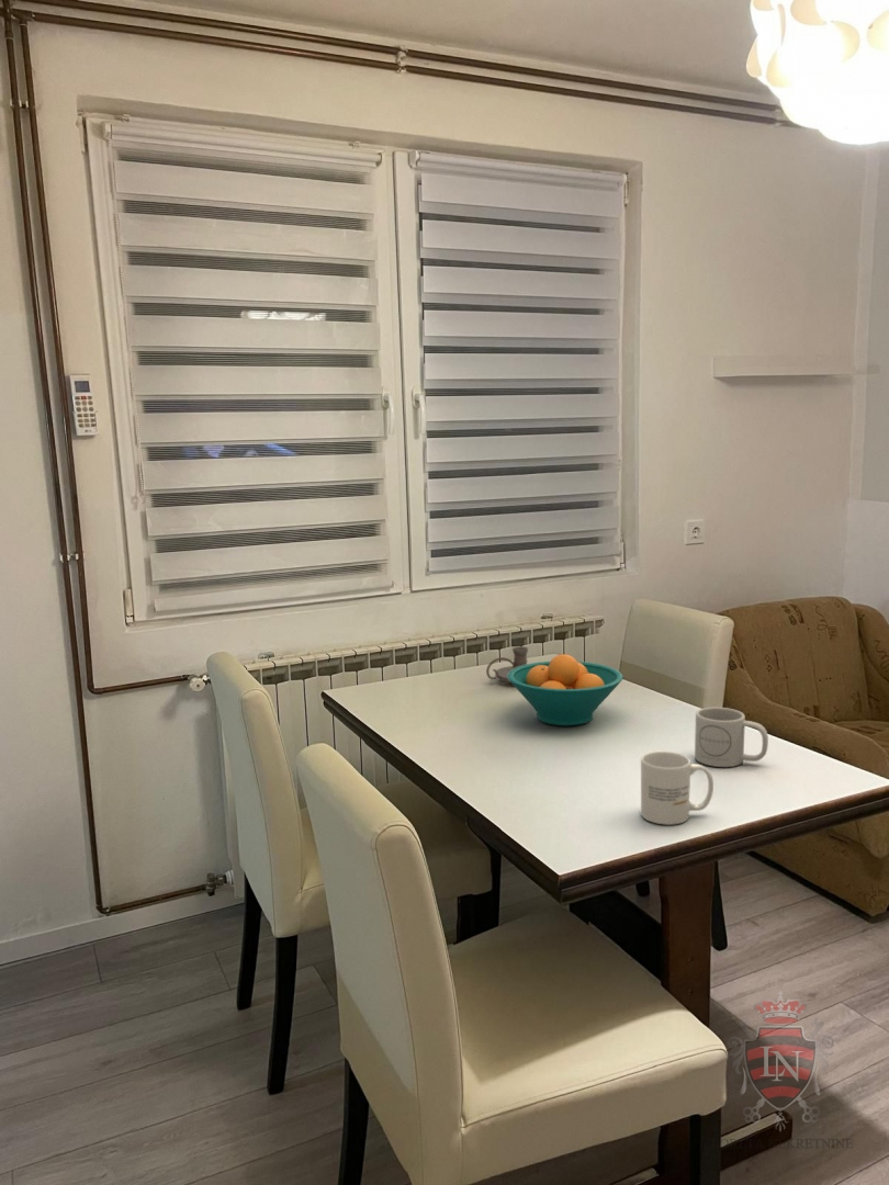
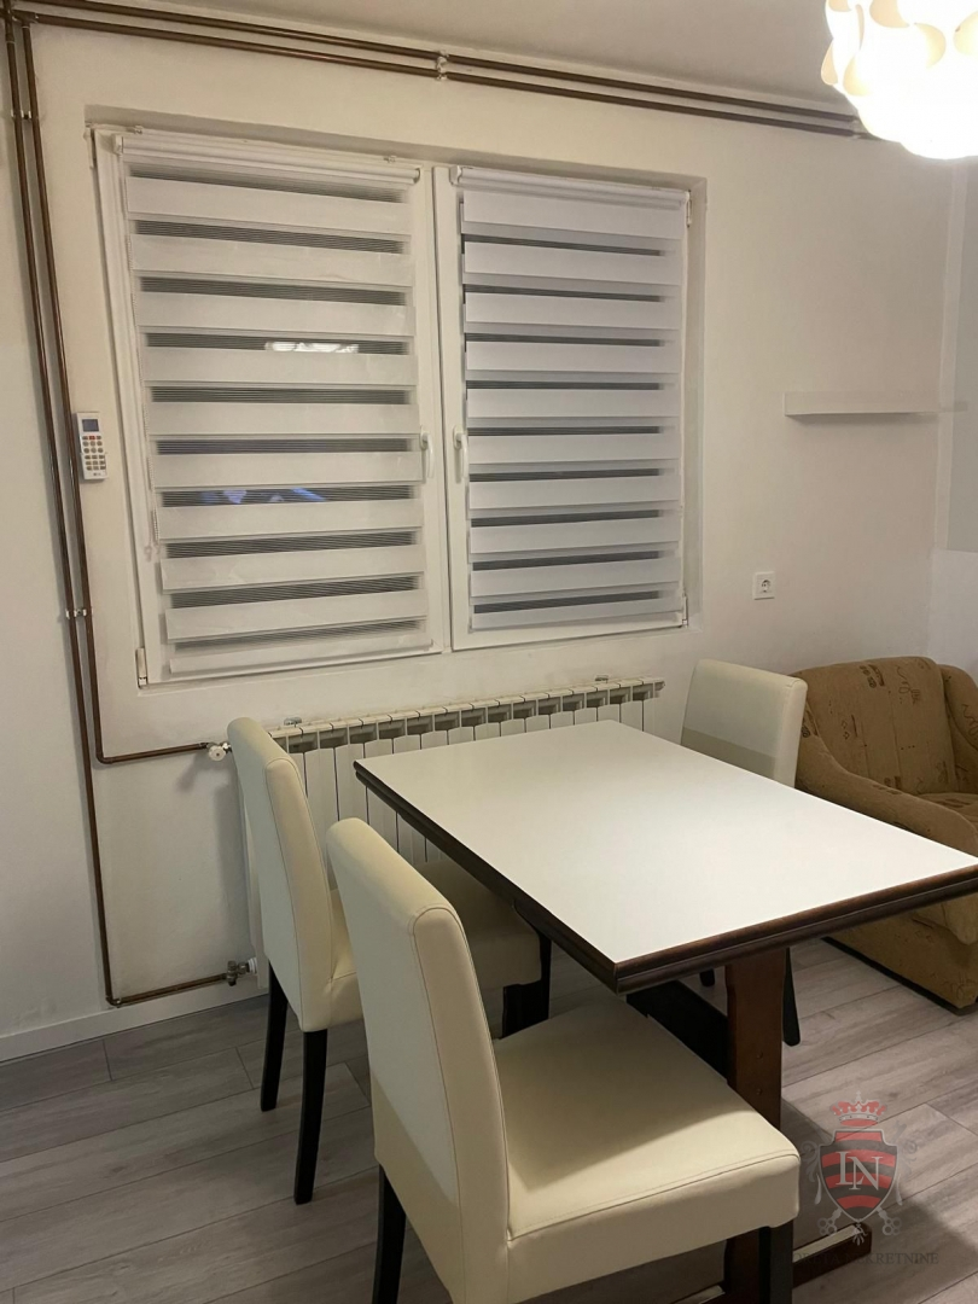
- mug [640,751,714,826]
- fruit bowl [507,653,624,727]
- mug [694,707,769,768]
- candle holder [485,645,529,685]
